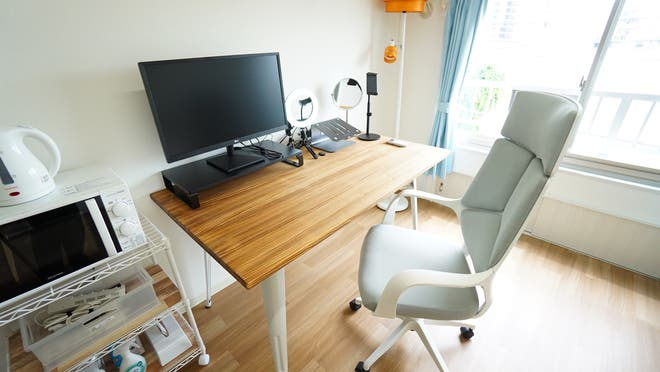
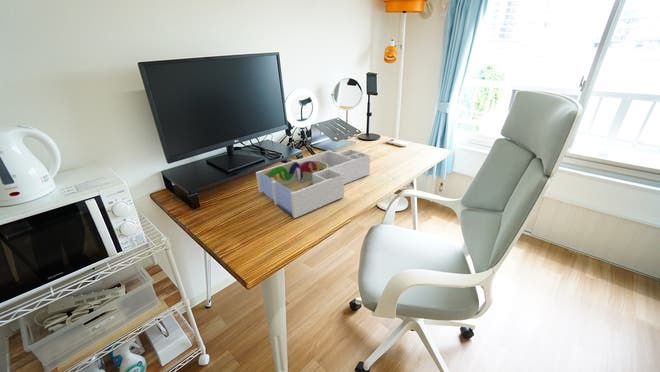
+ desk organizer [255,148,371,219]
